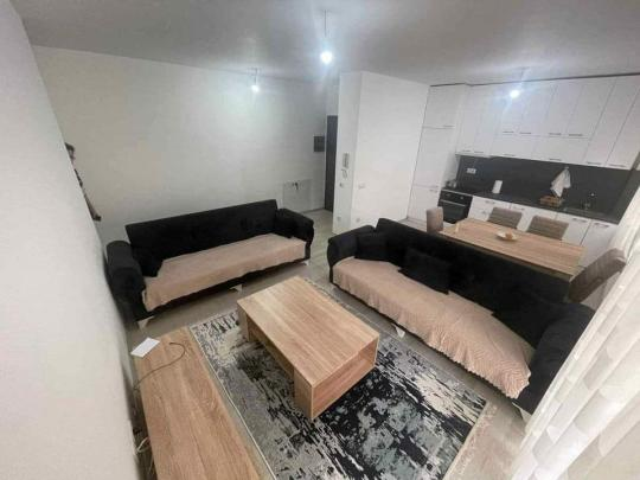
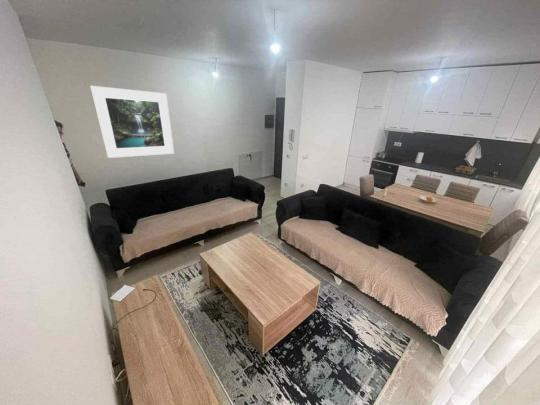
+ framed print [89,85,175,159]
